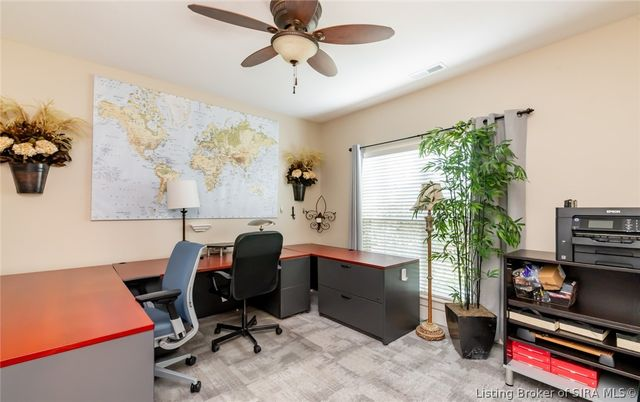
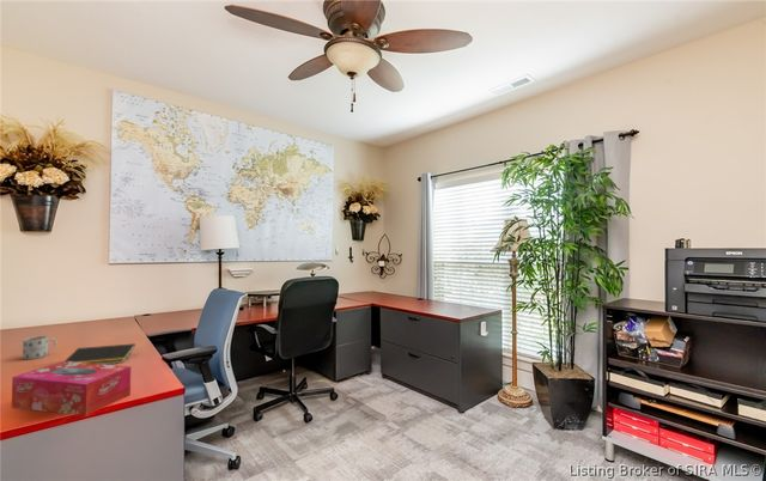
+ mug [22,335,57,360]
+ notepad [63,342,136,365]
+ tissue box [11,360,132,416]
